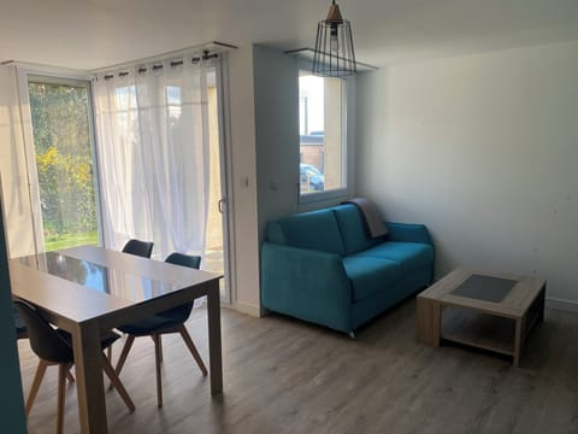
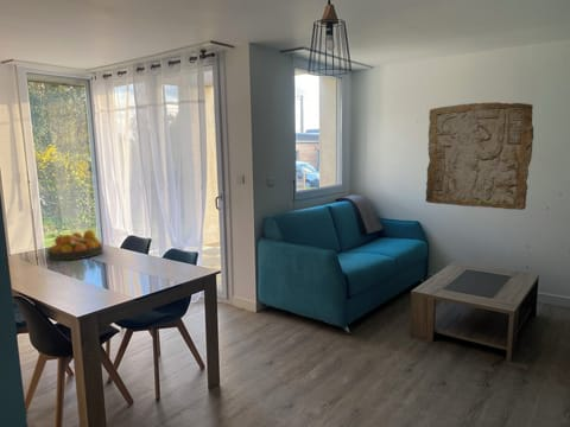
+ fruit bowl [46,229,104,261]
+ stone relief [424,101,534,211]
